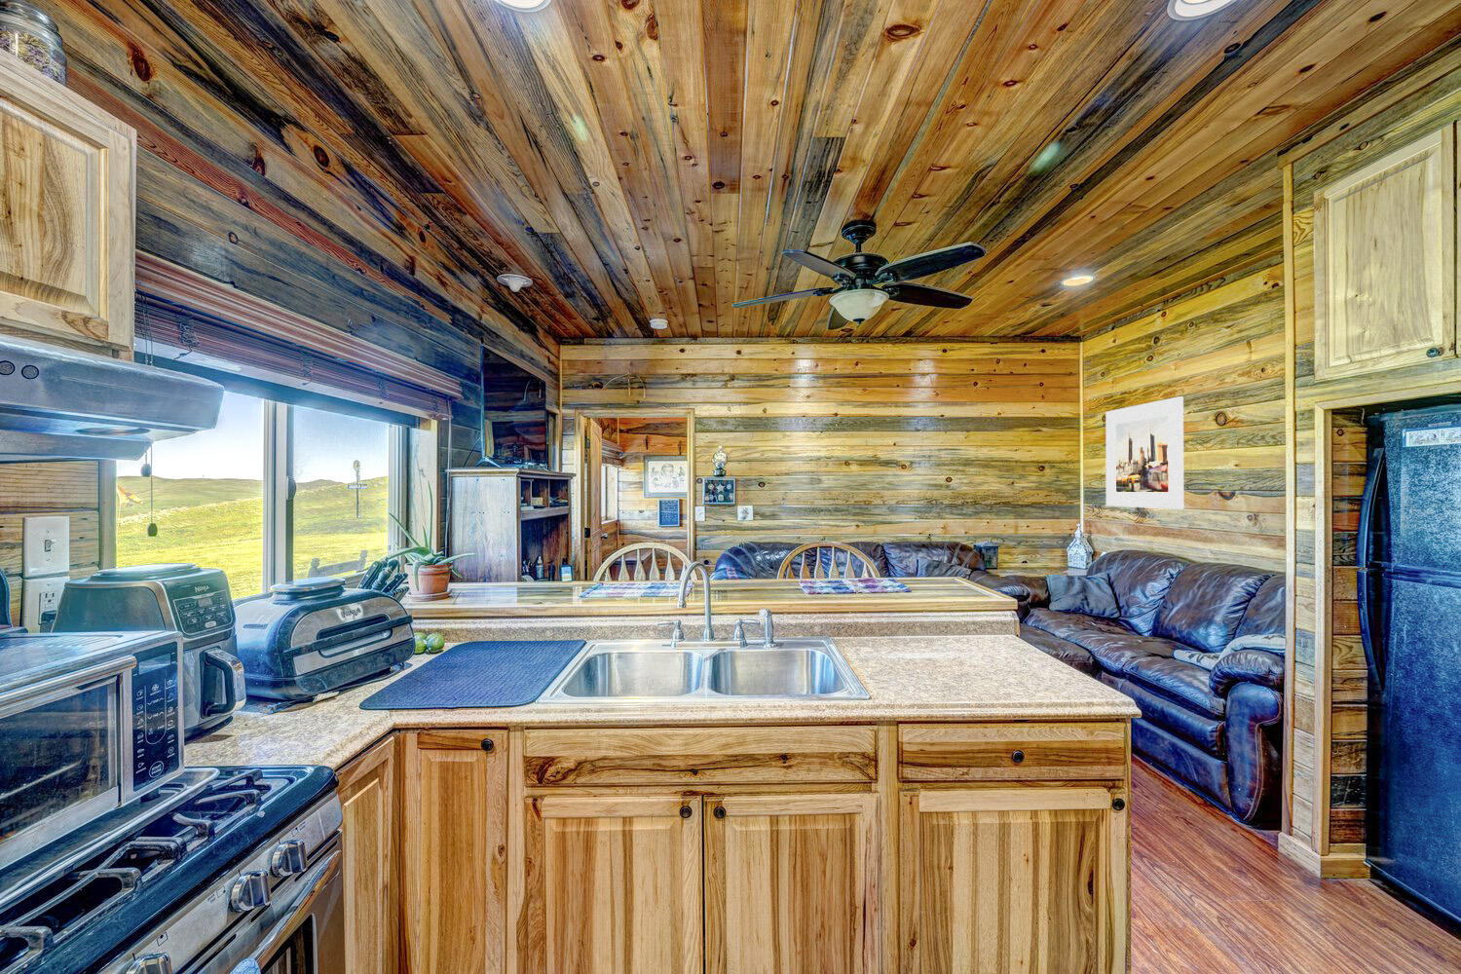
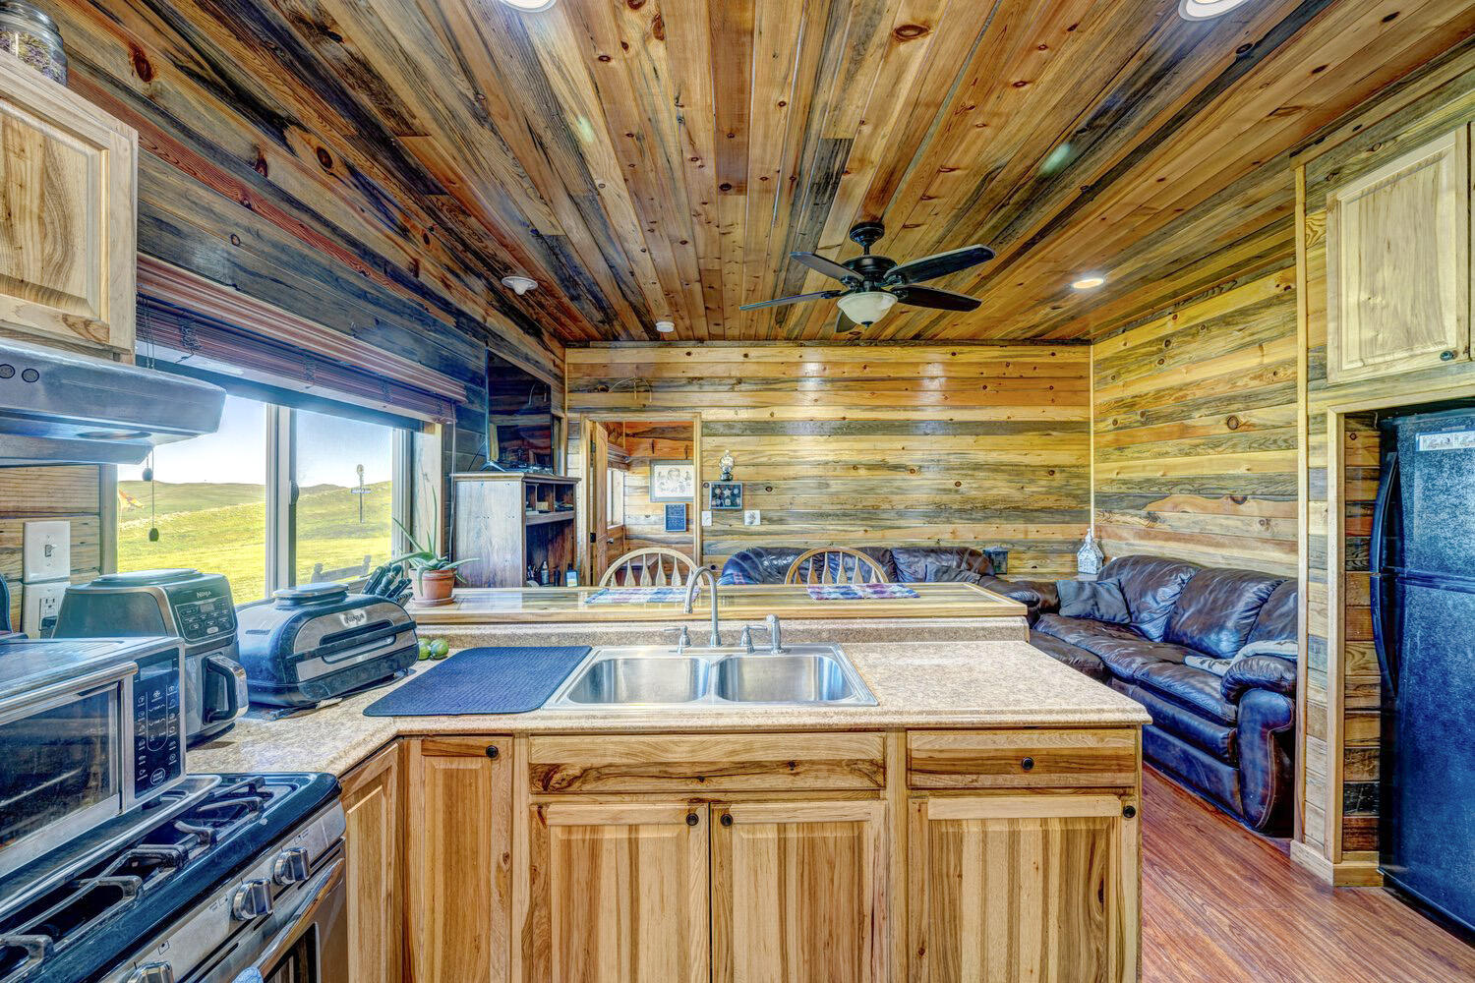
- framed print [1104,396,1185,510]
